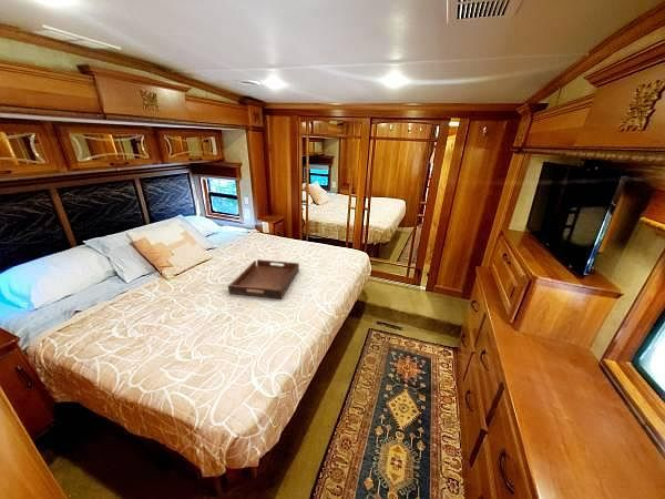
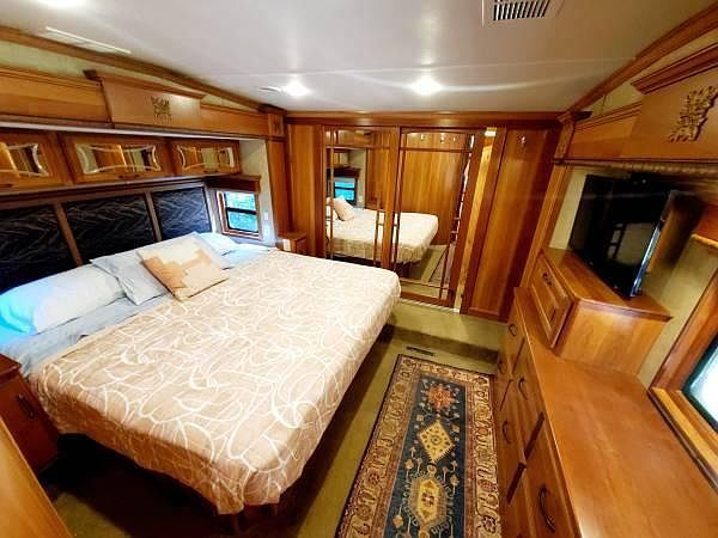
- serving tray [227,258,300,299]
